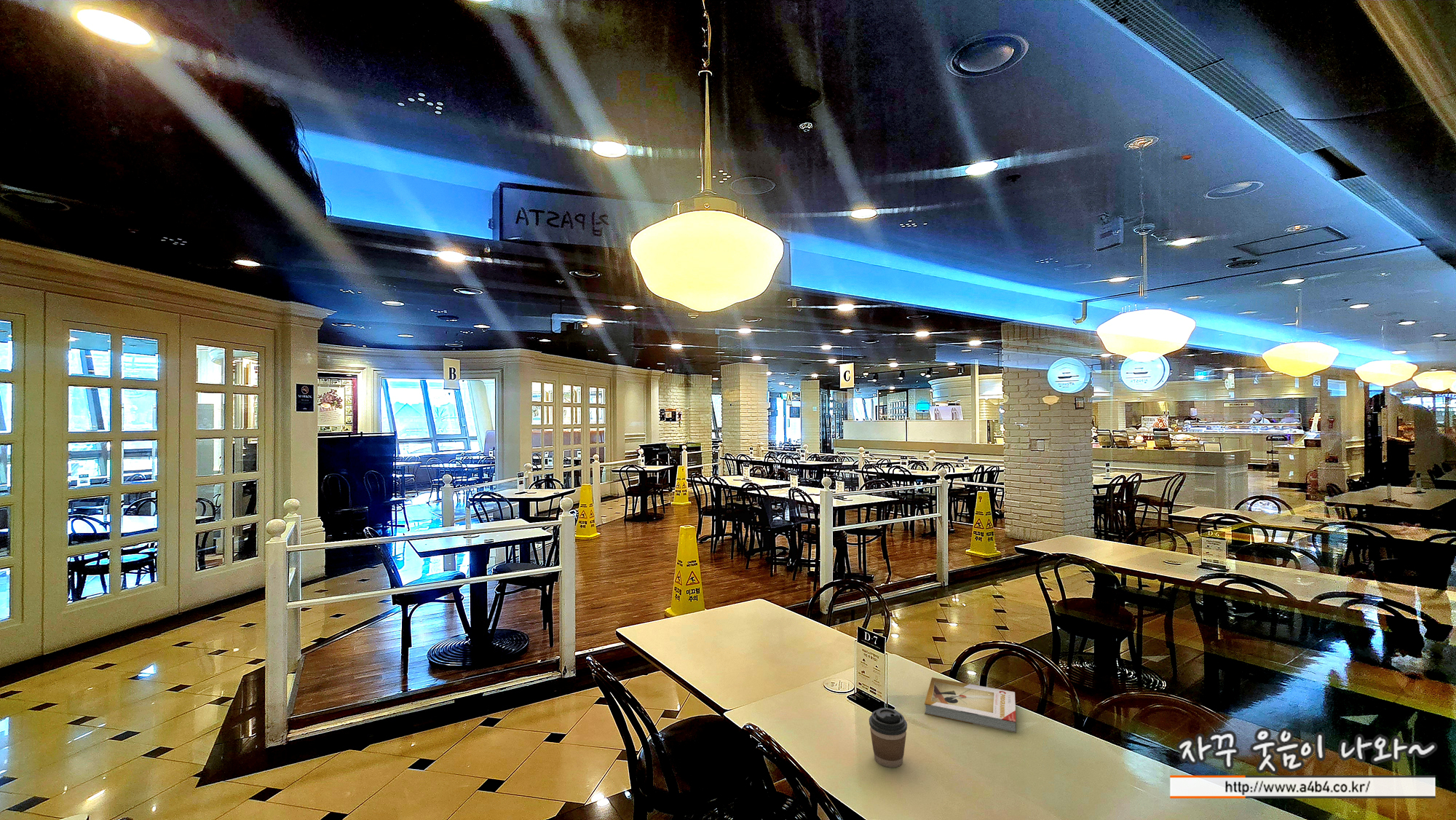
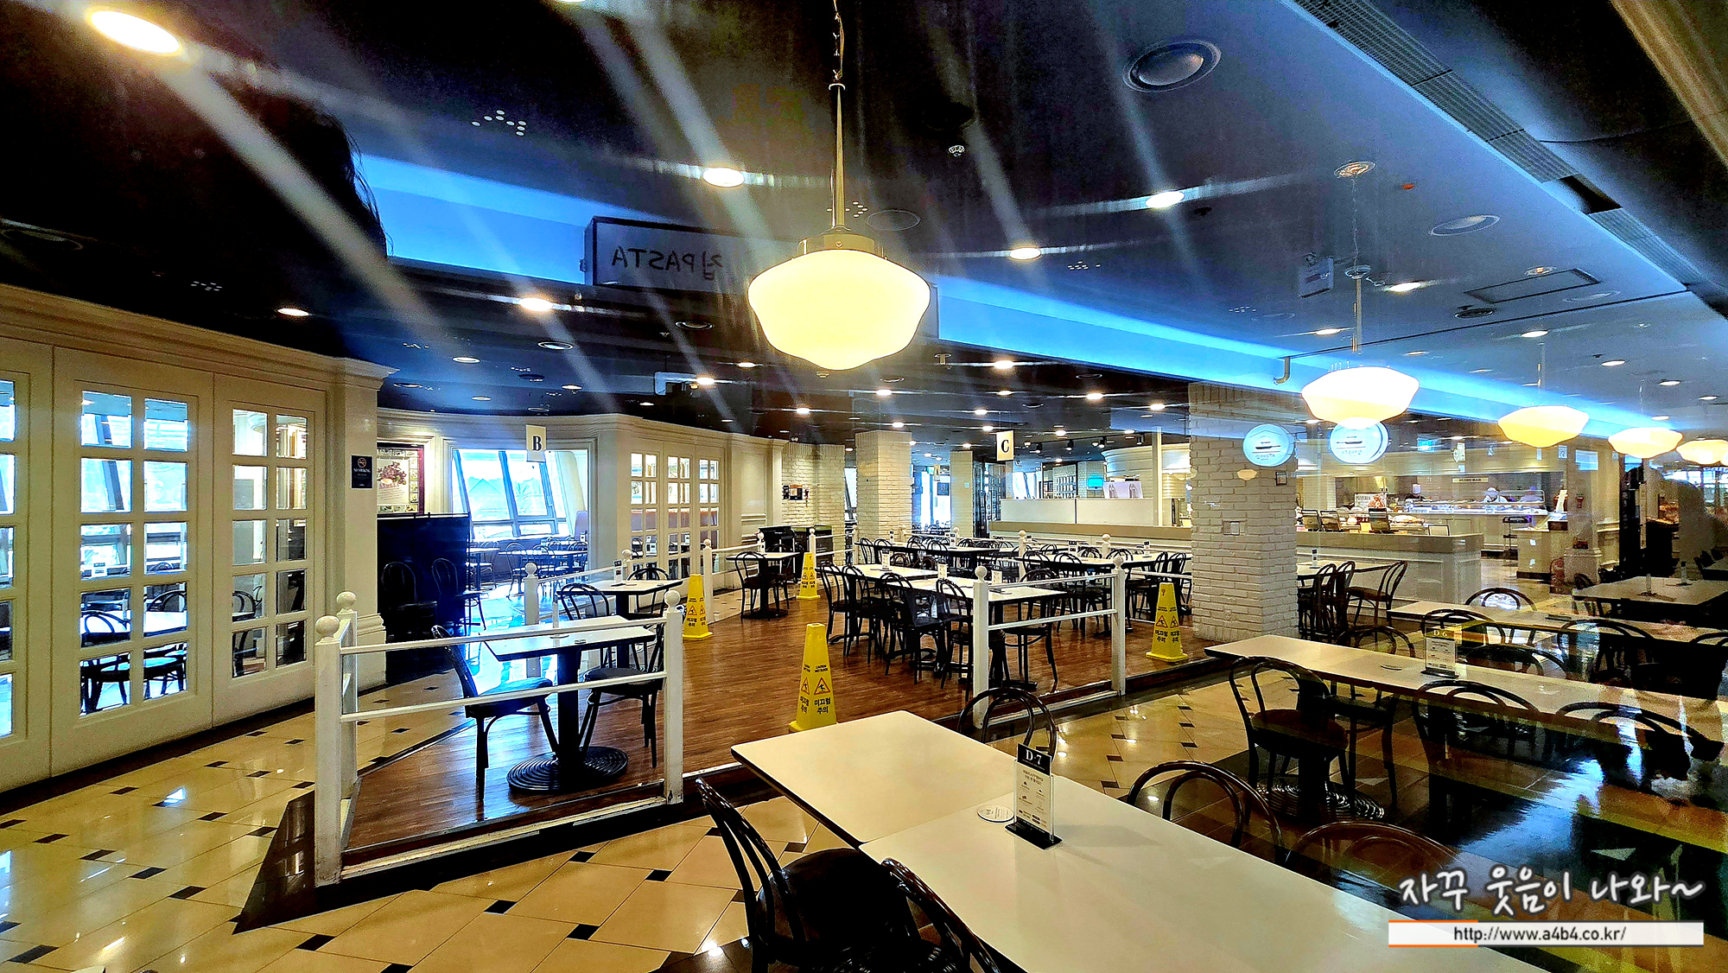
- coffee cup [869,707,908,768]
- book [924,677,1017,733]
